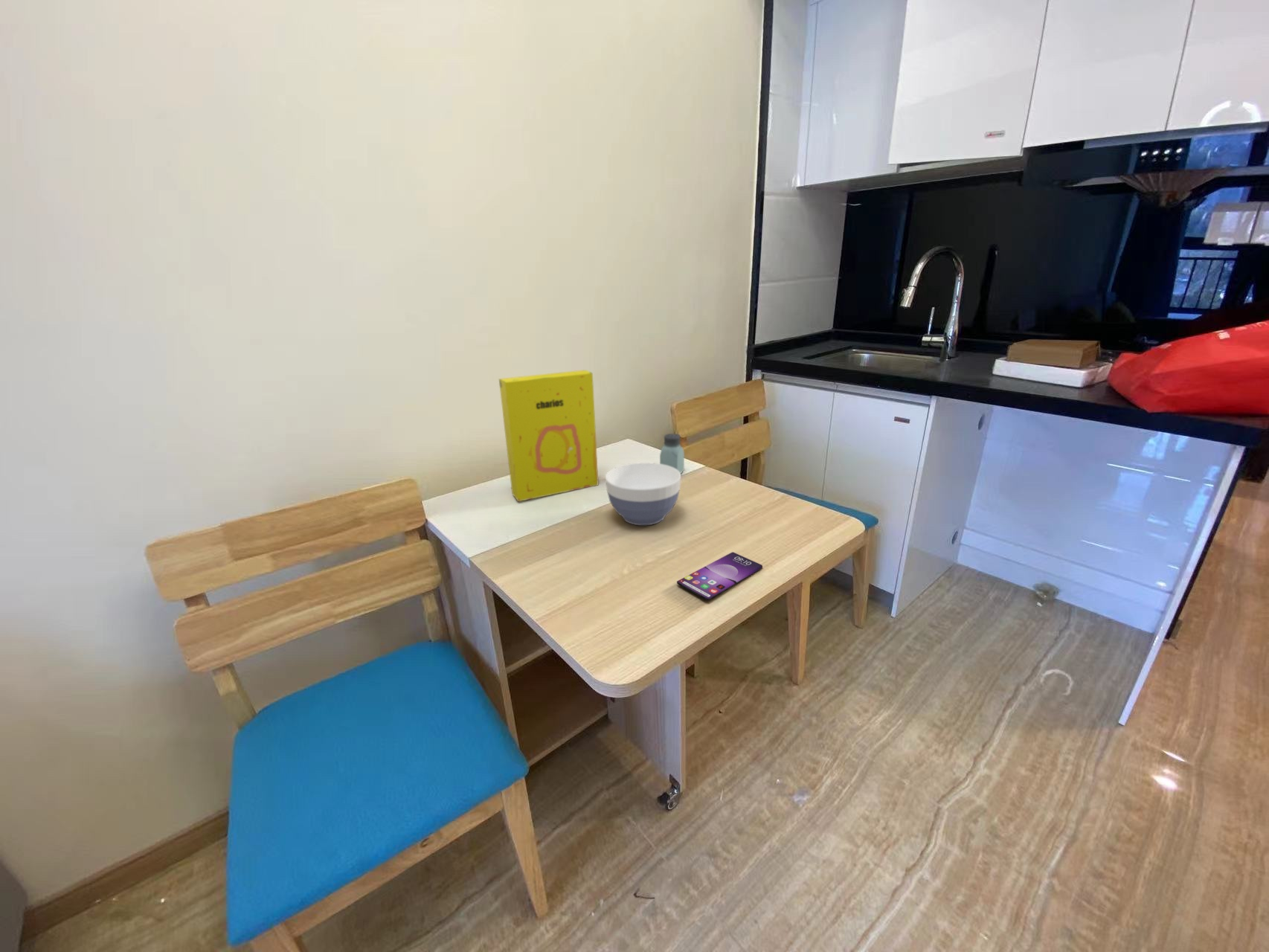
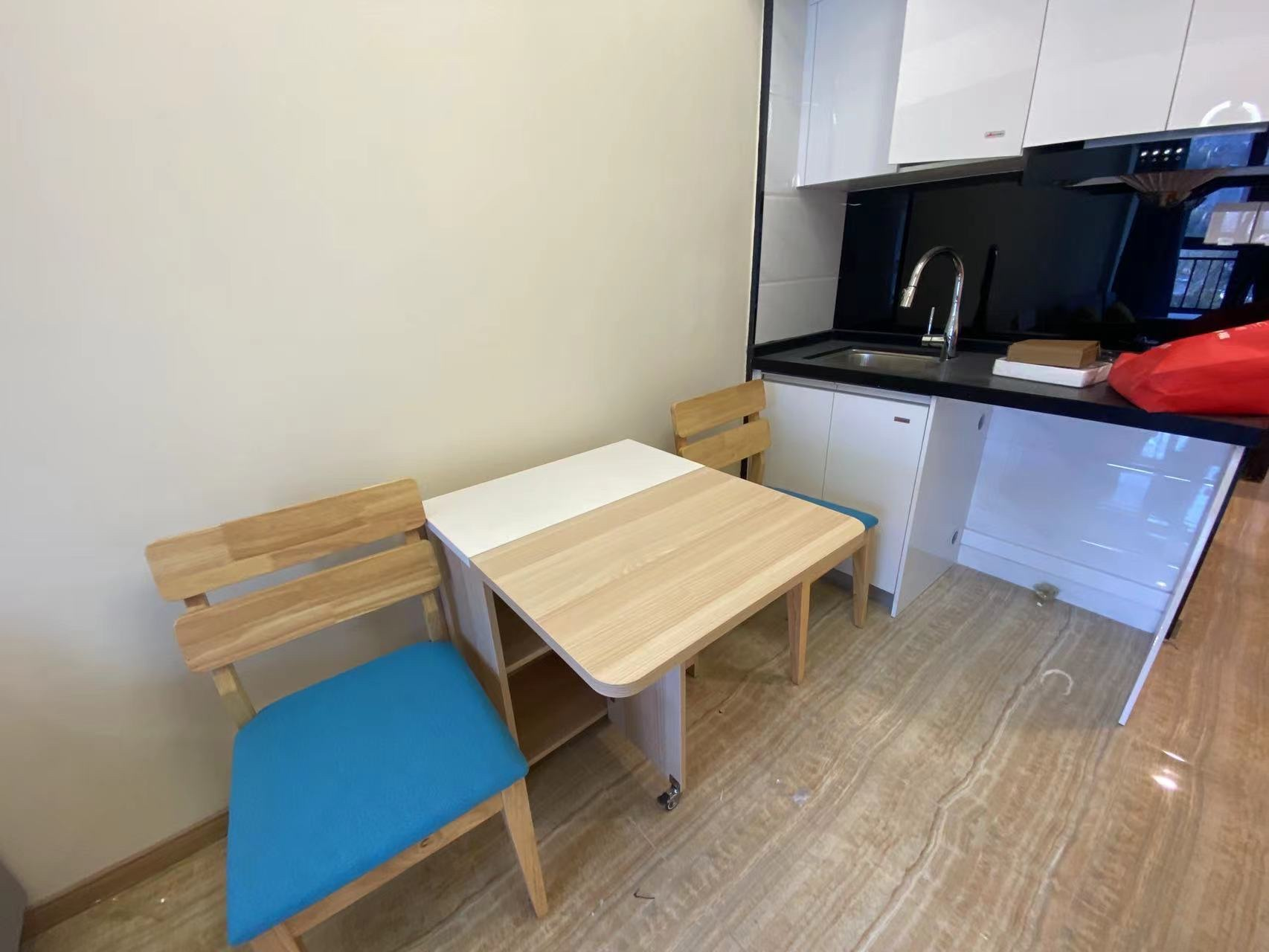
- cereal box [498,370,599,502]
- saltshaker [659,433,685,474]
- bowl [605,462,681,526]
- smartphone [676,552,763,601]
